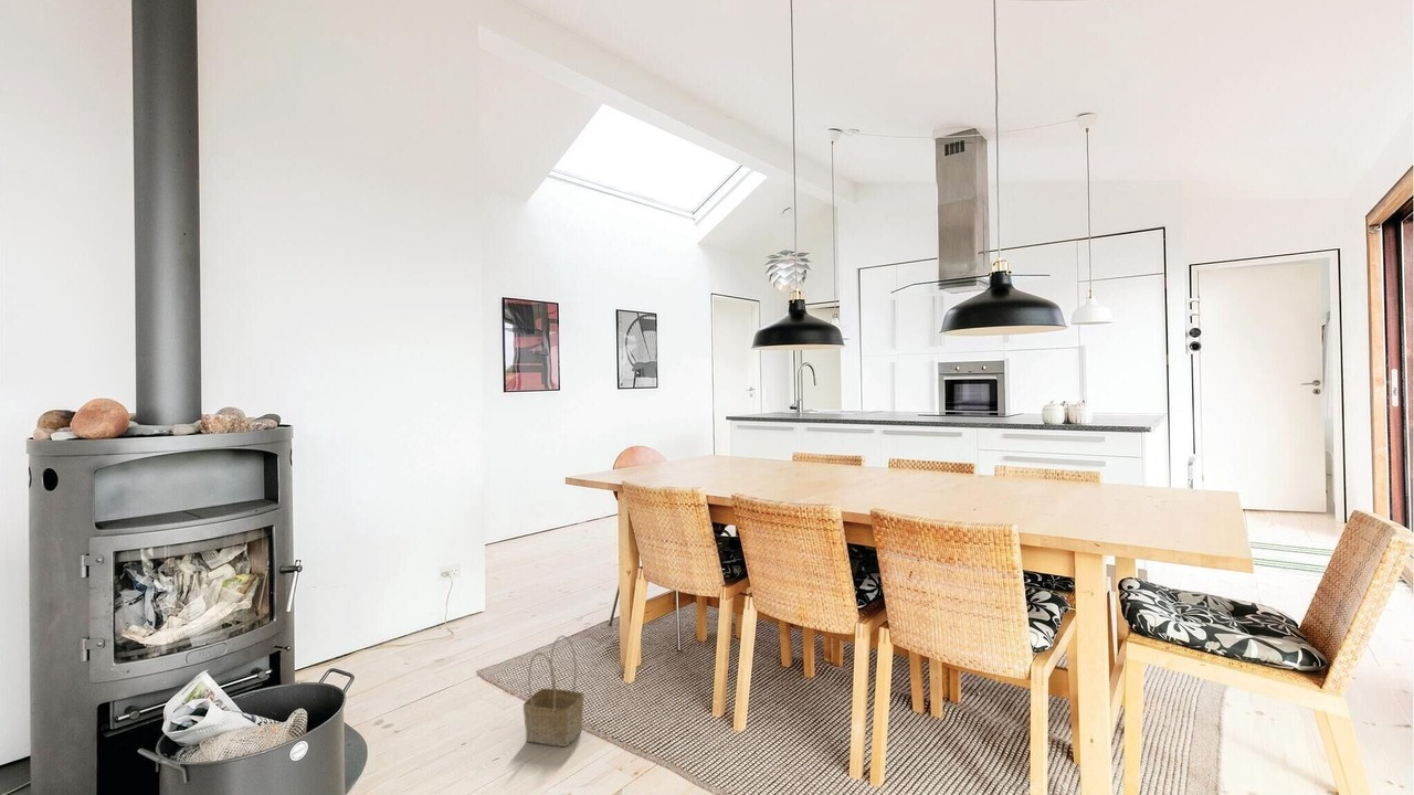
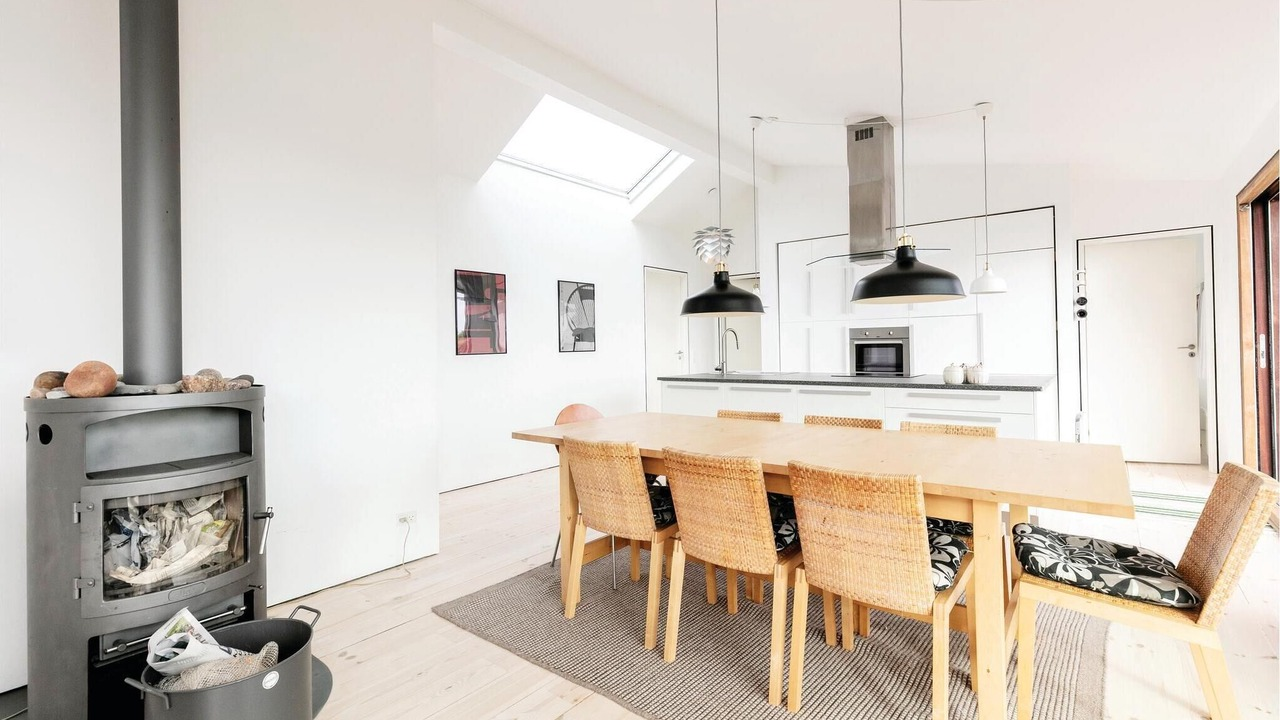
- basket [523,635,584,748]
